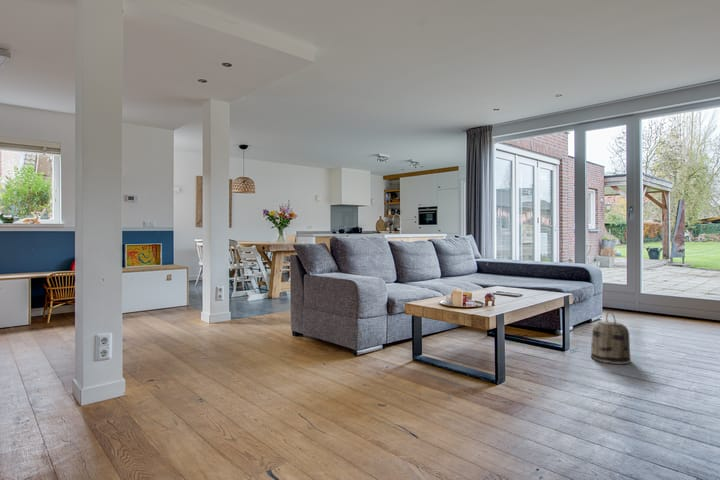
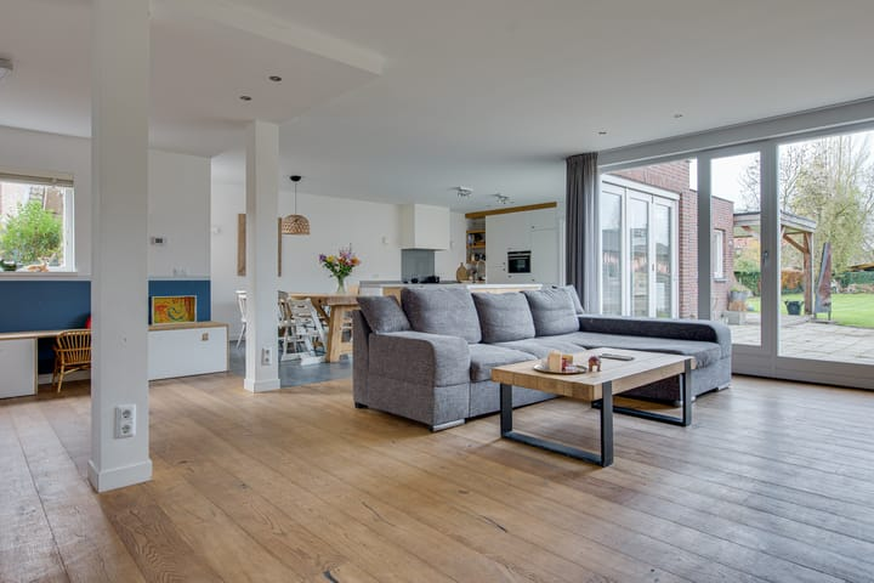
- basket [590,311,632,365]
